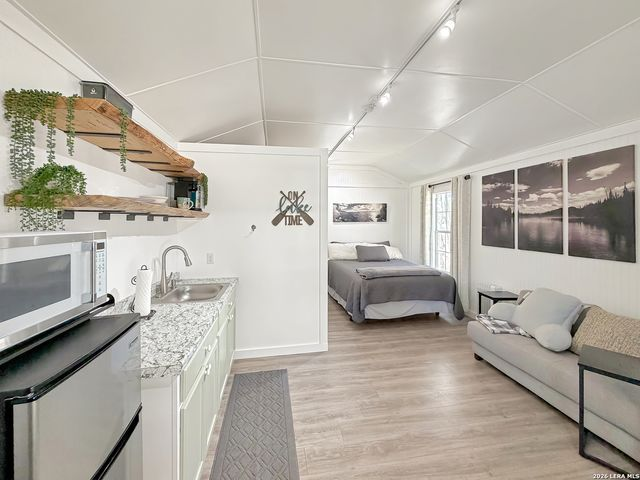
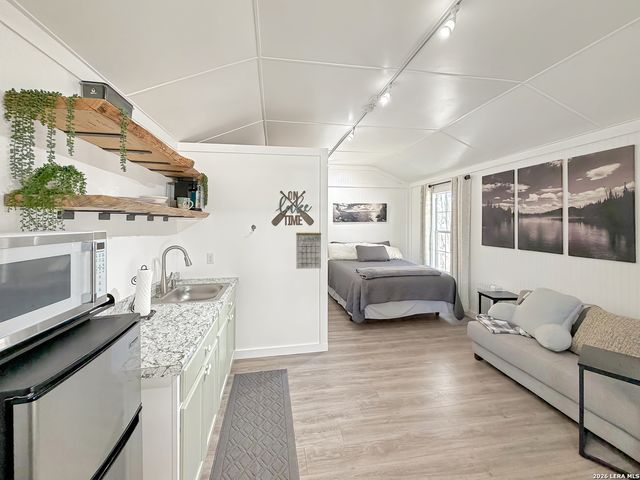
+ calendar [295,229,322,270]
